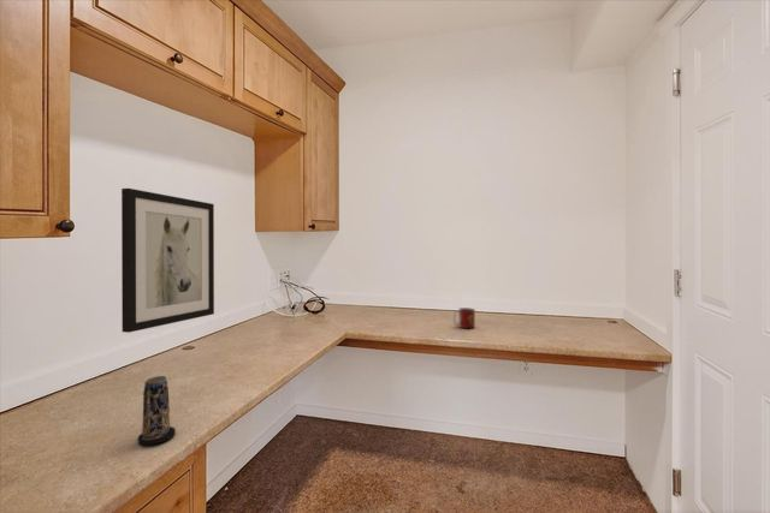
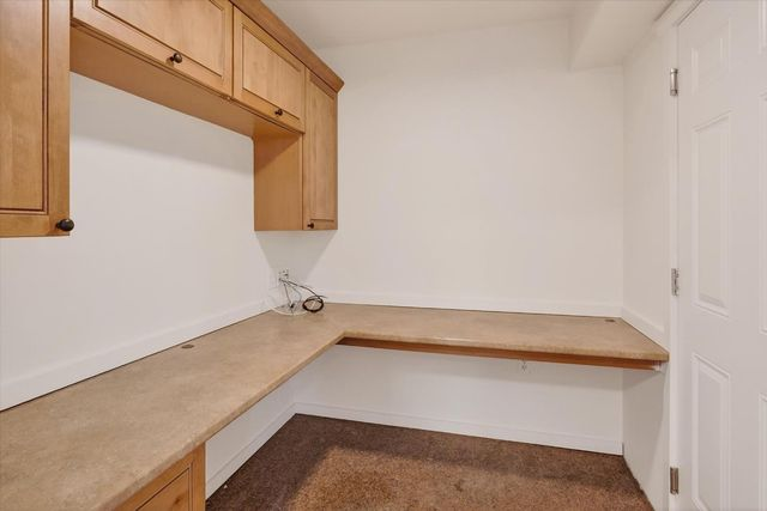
- mug [452,306,476,329]
- wall art [120,187,215,334]
- candle [137,375,177,446]
